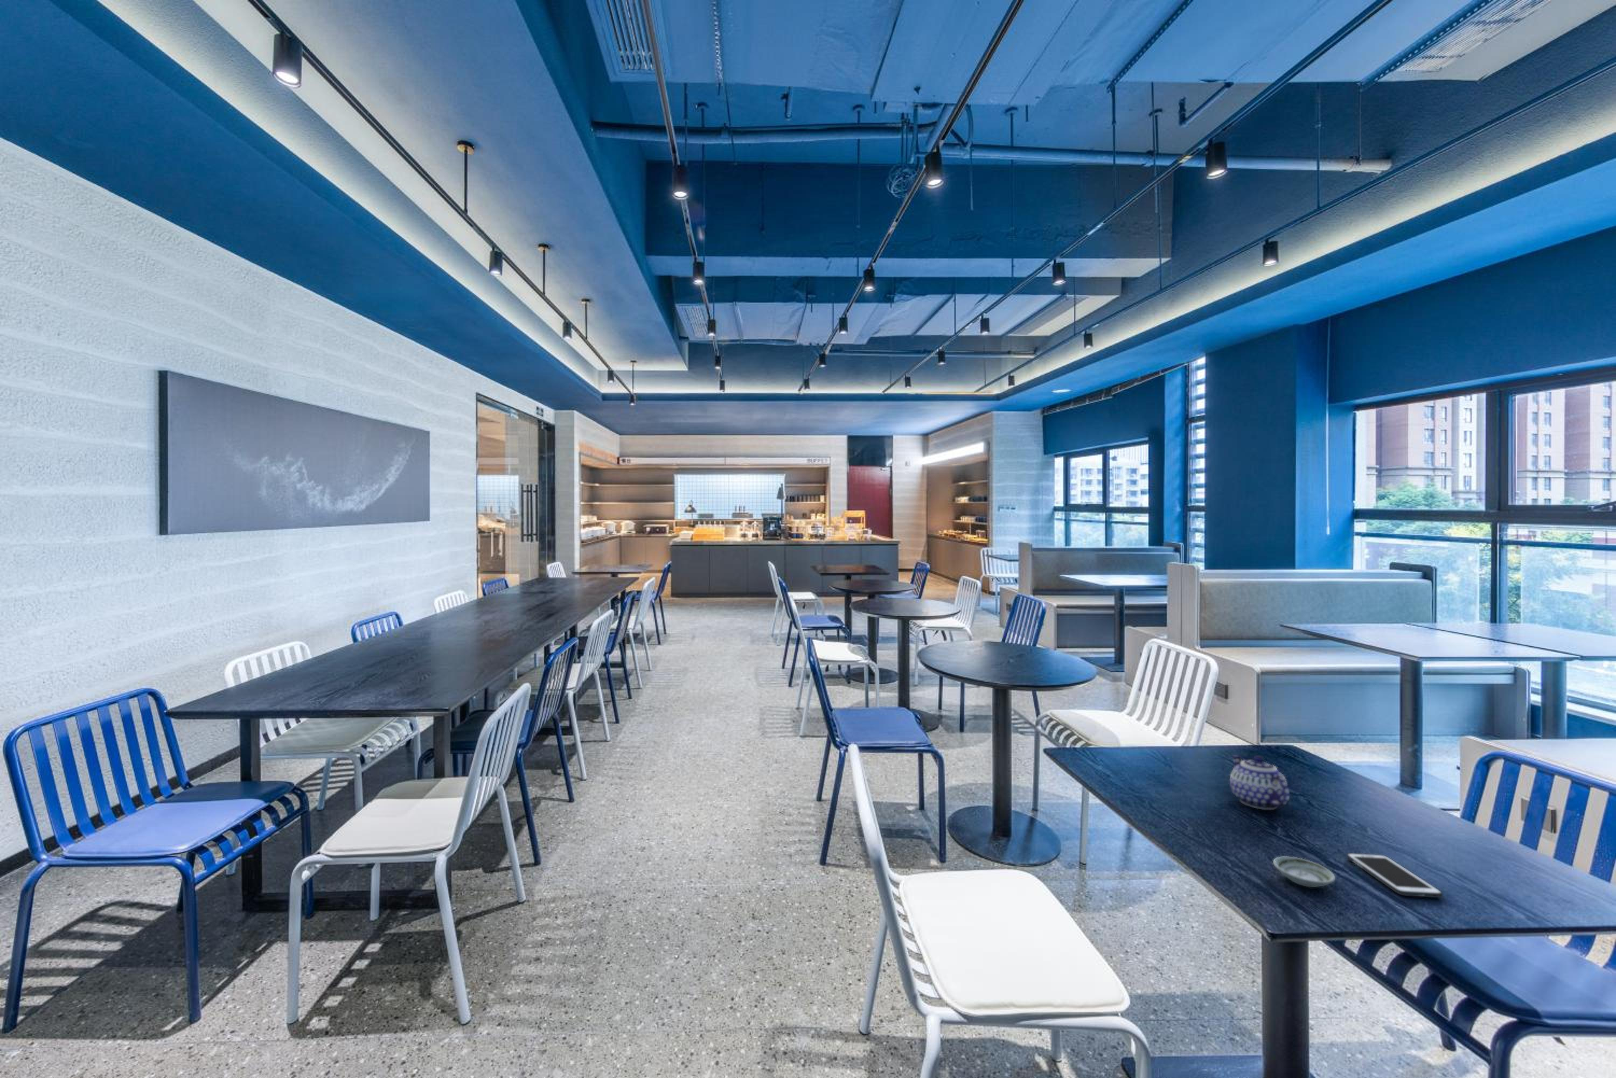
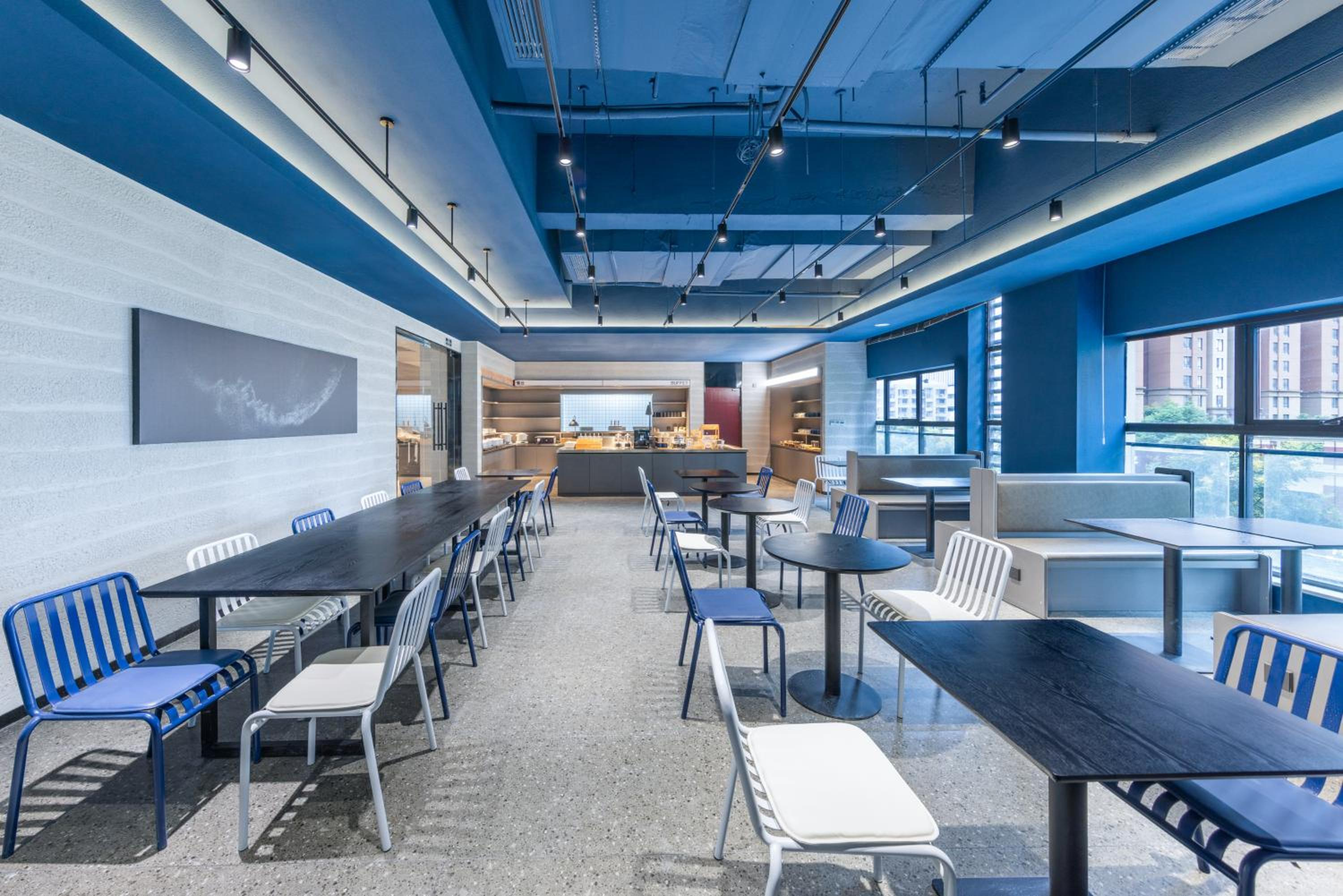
- cell phone [1345,852,1443,899]
- teapot [1230,754,1290,811]
- saucer [1272,855,1336,888]
